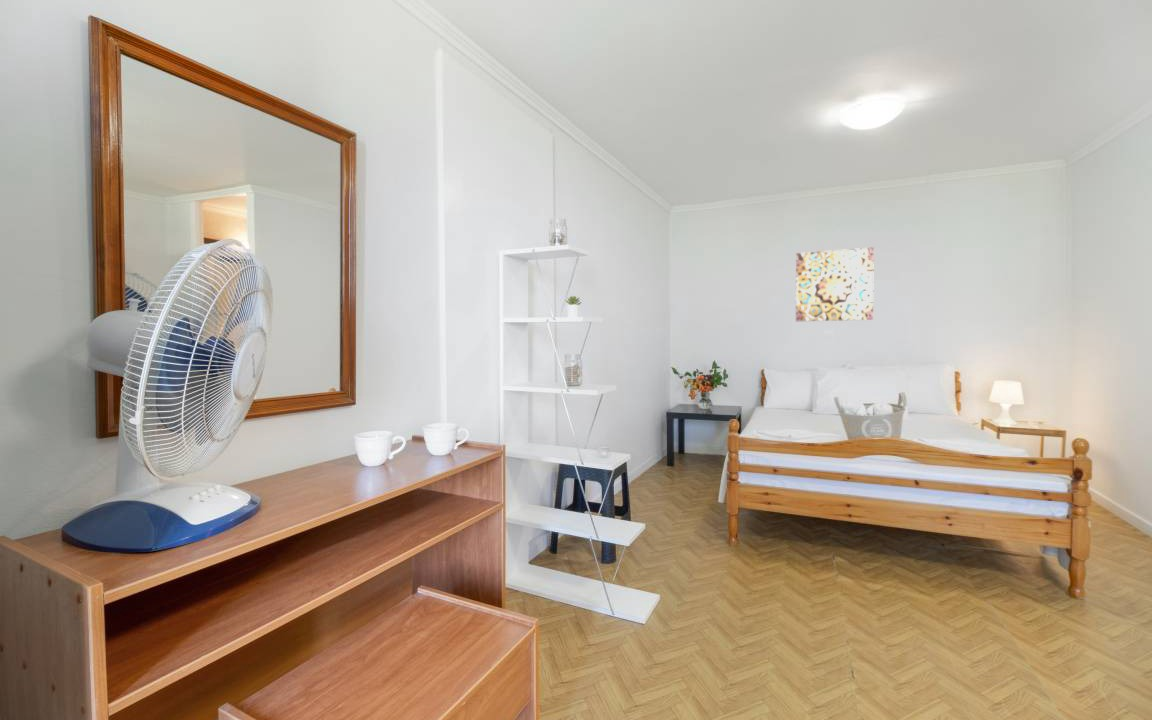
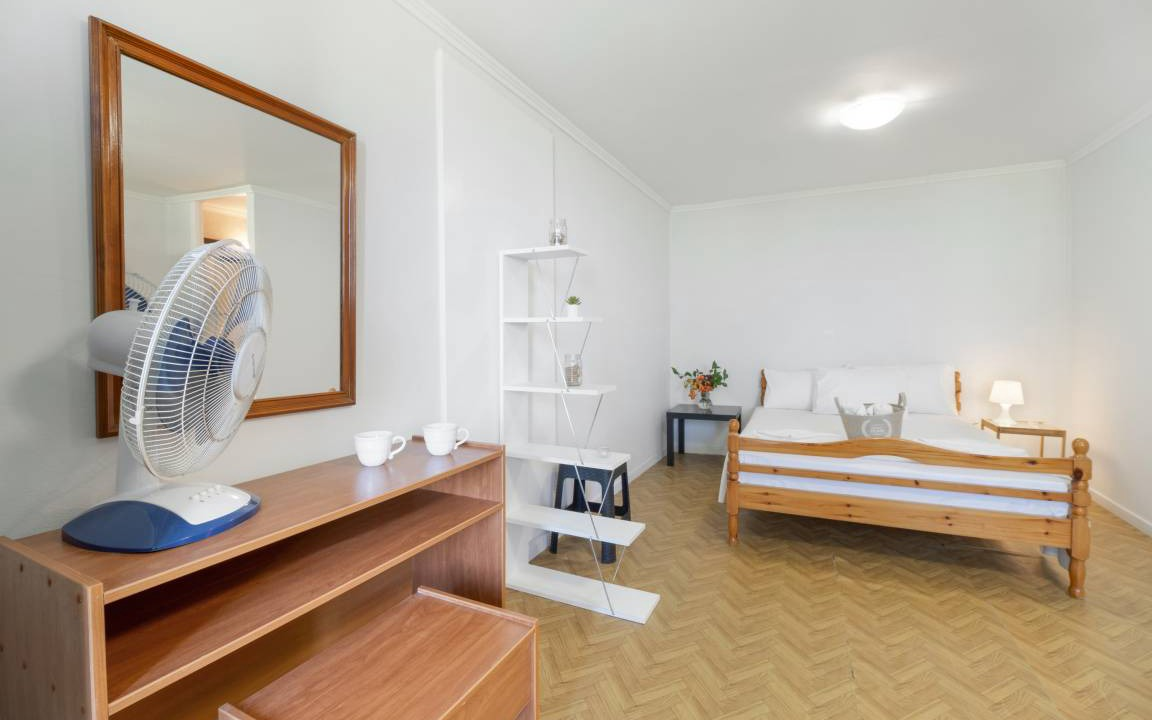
- wall art [795,246,875,322]
